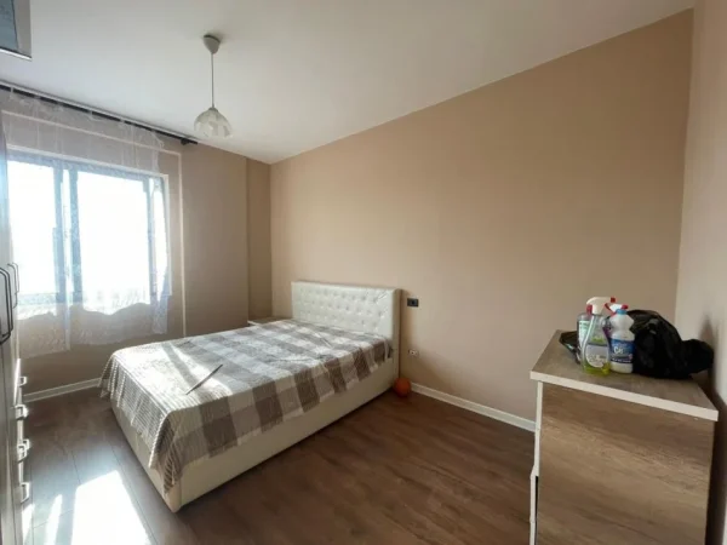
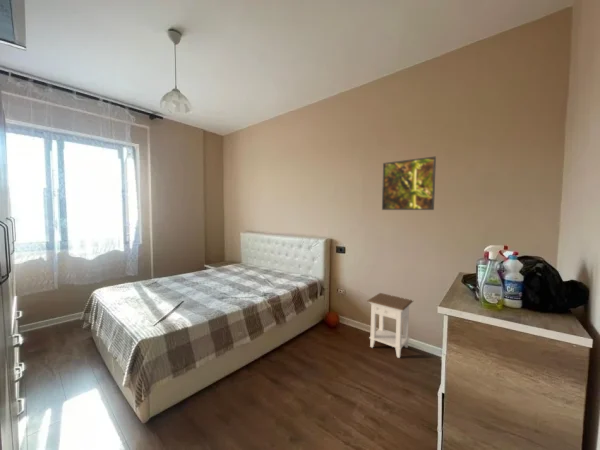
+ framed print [381,156,437,211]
+ nightstand [366,292,414,359]
